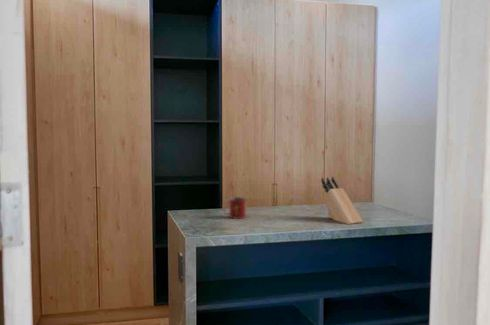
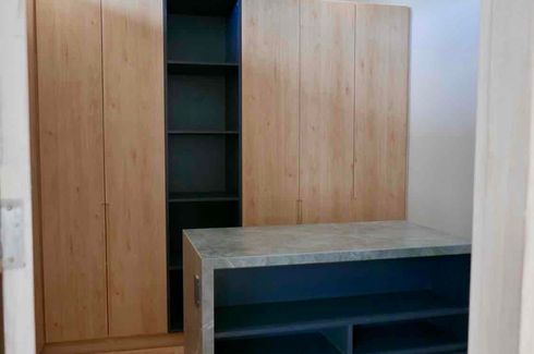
- mug [222,196,247,220]
- knife block [320,176,364,225]
